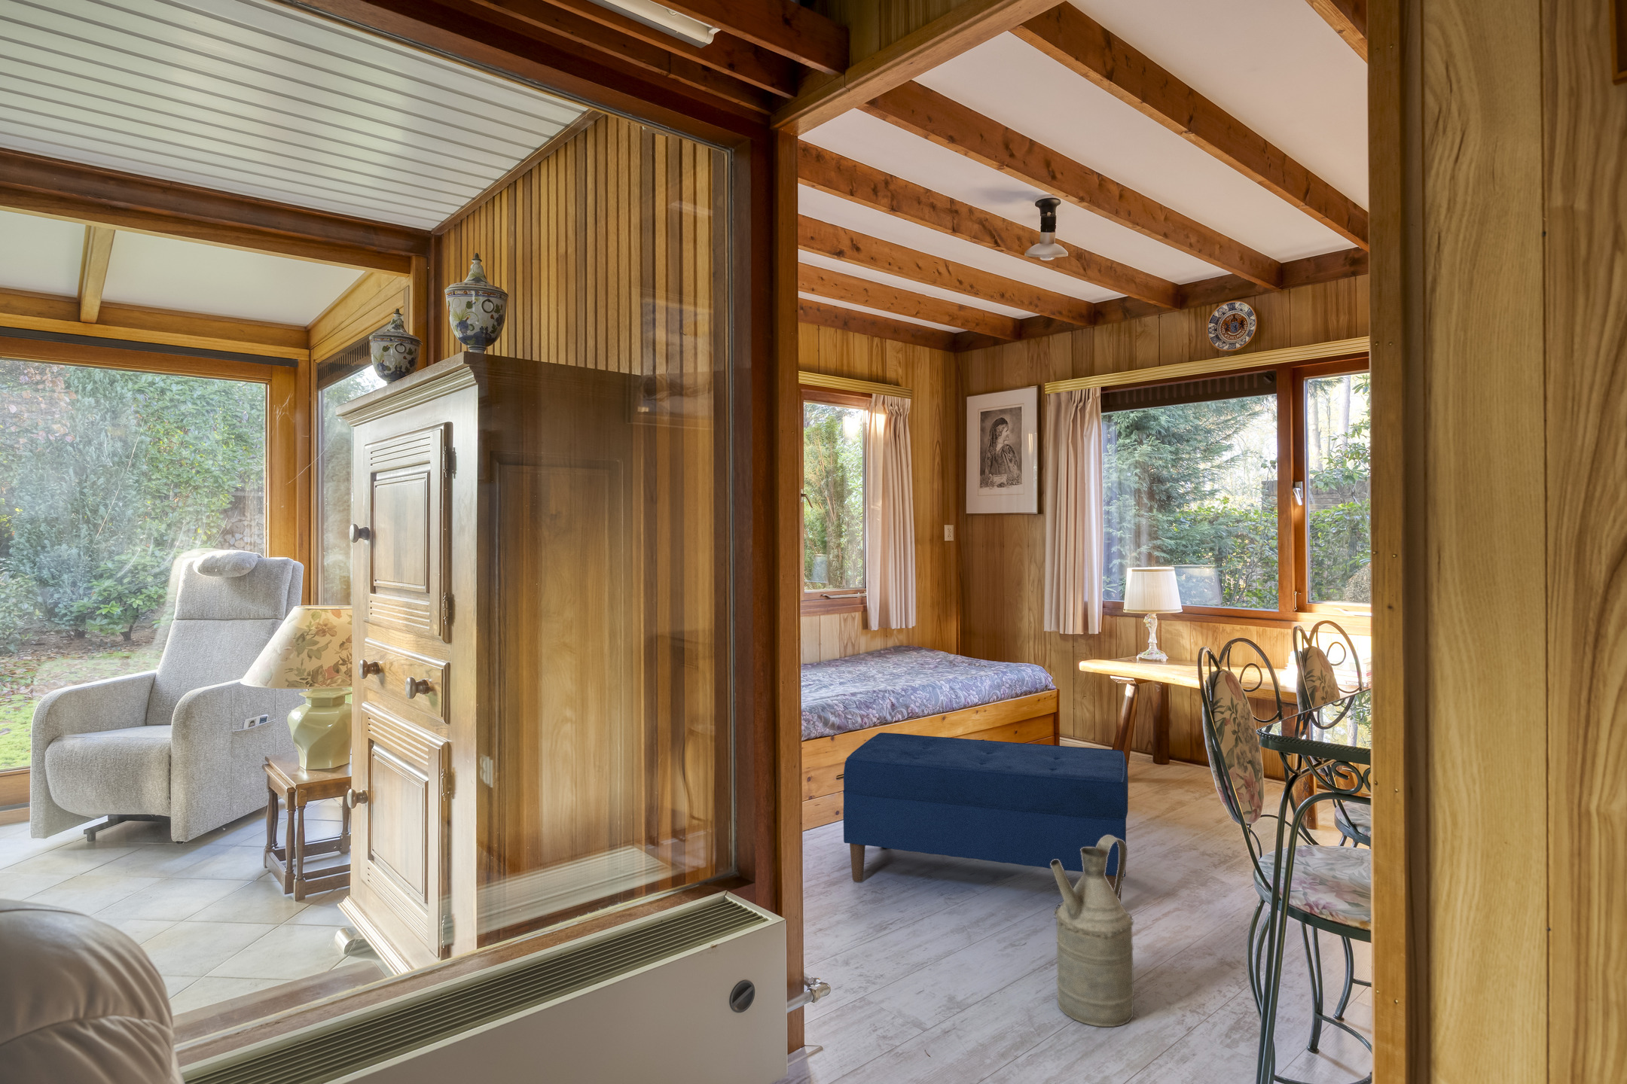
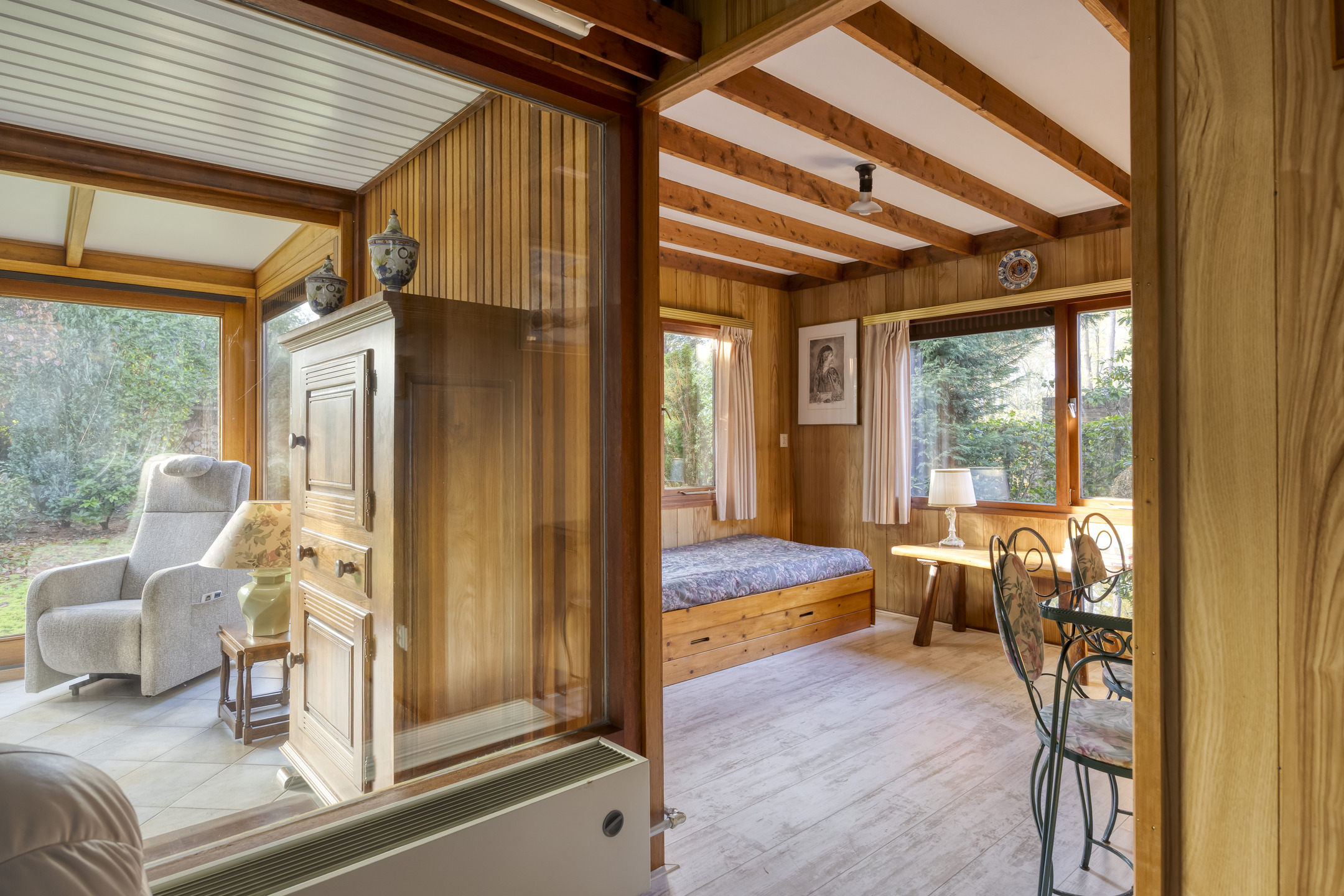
- watering can [1050,835,1136,1027]
- bench [843,732,1129,901]
